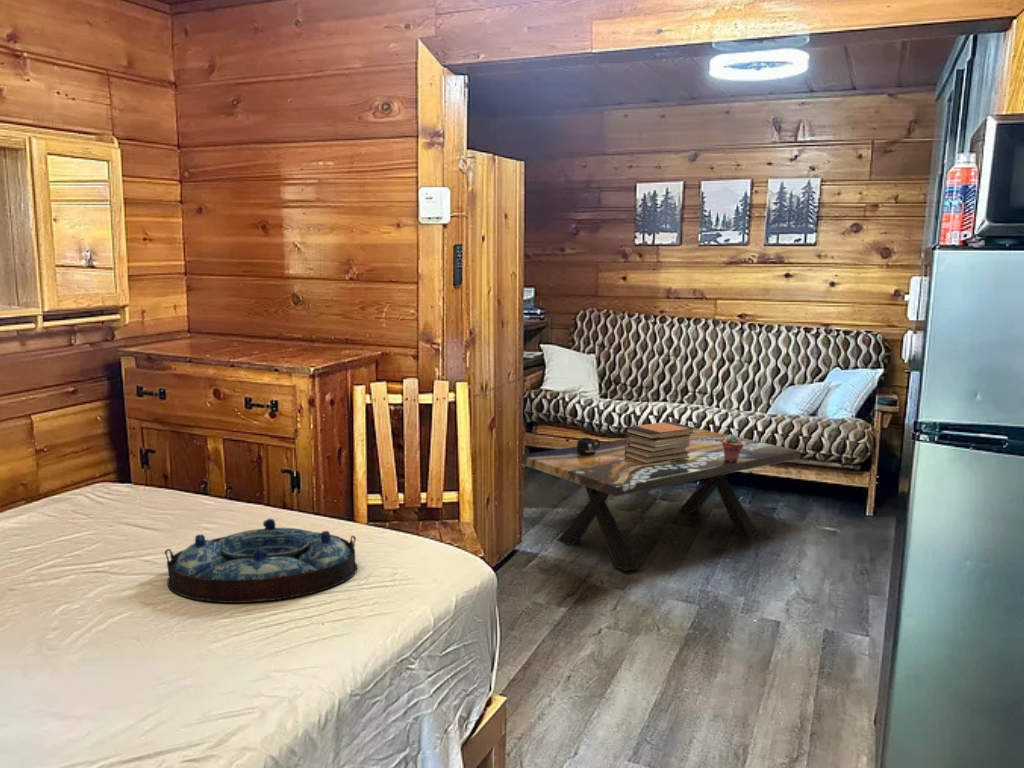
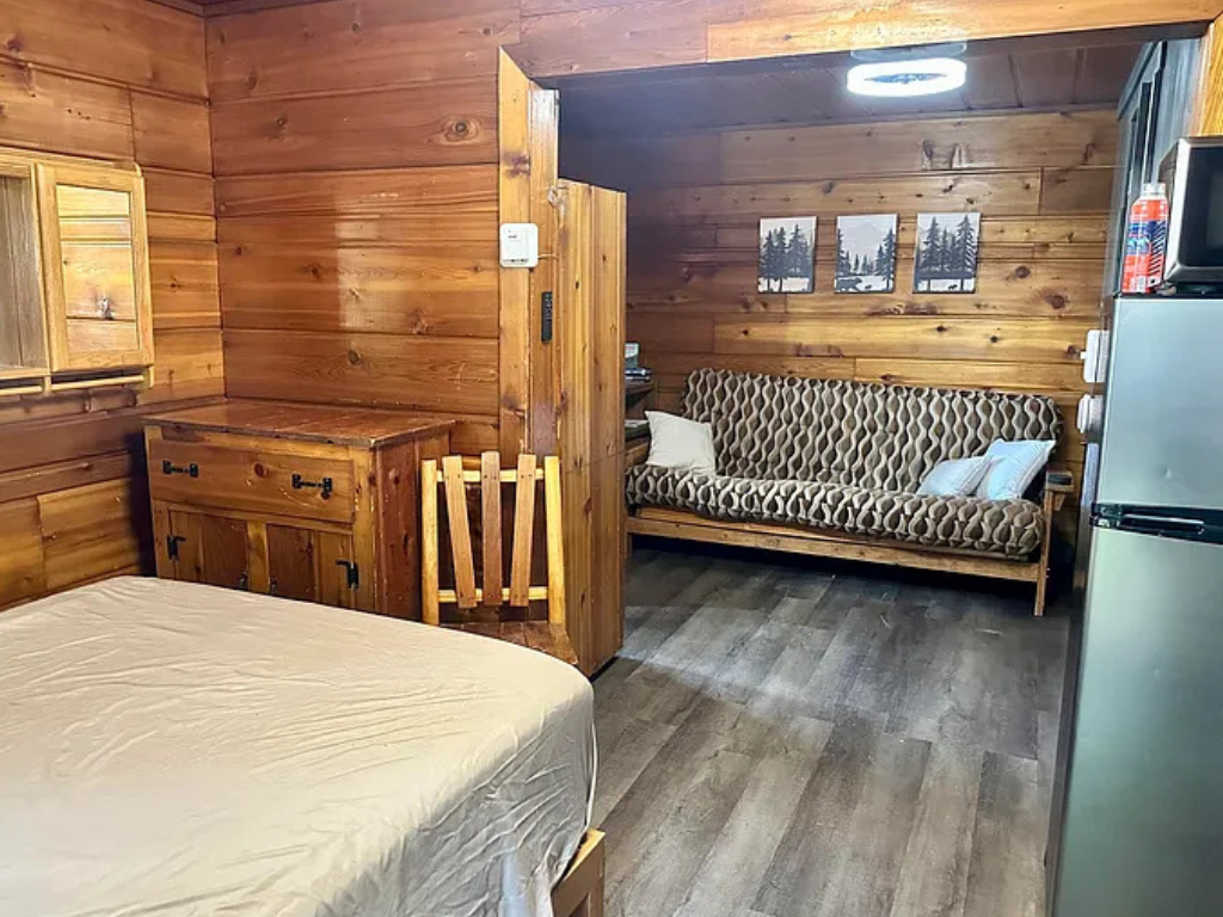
- coffee table [520,427,801,572]
- mug [576,437,601,455]
- potted succulent [722,433,743,462]
- book stack [624,421,696,463]
- serving tray [163,518,358,604]
